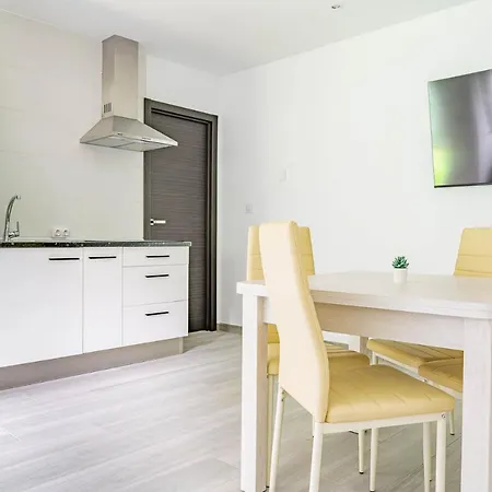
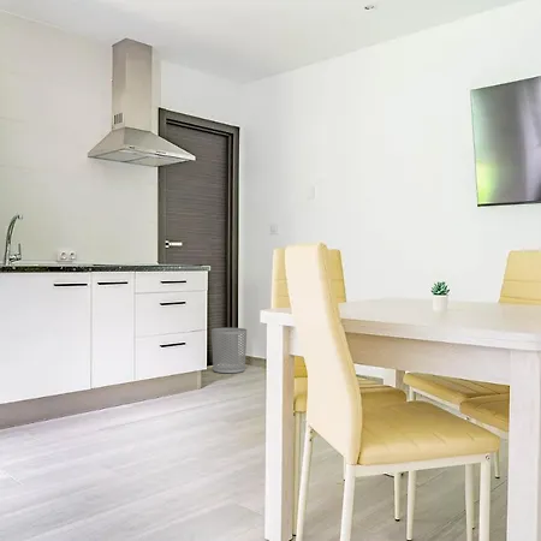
+ waste bin [210,327,248,374]
